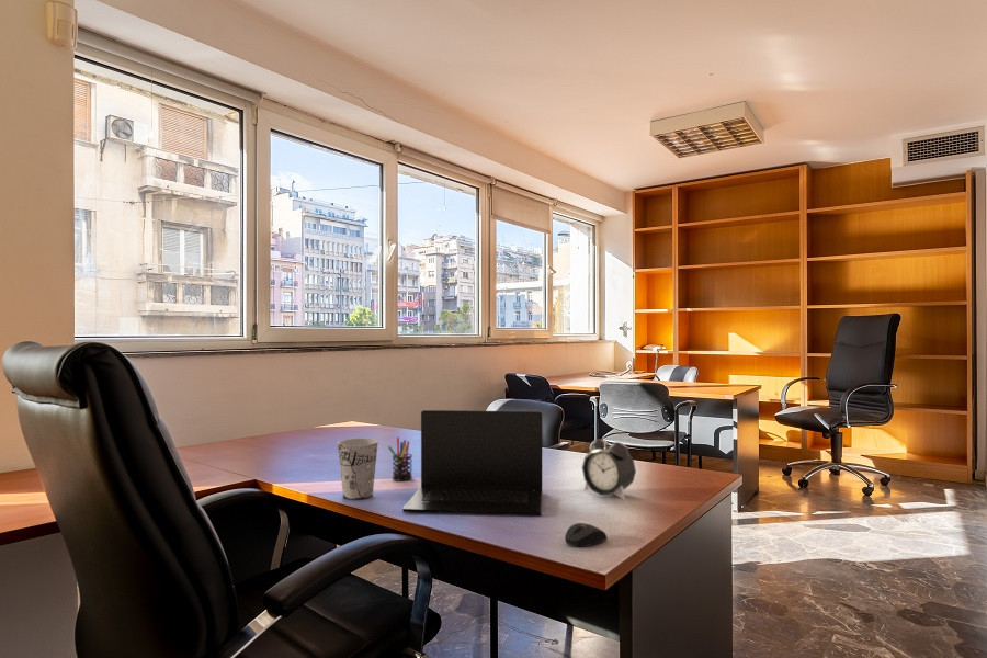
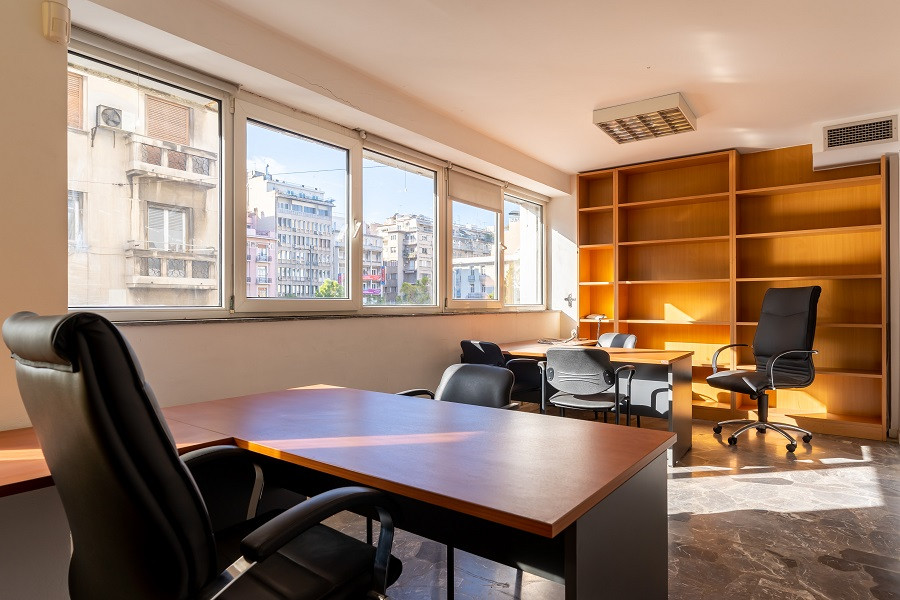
- mouse [564,522,609,547]
- pen holder [387,436,413,481]
- laptop [401,409,543,517]
- cup [337,438,379,501]
- alarm clock [581,438,637,501]
